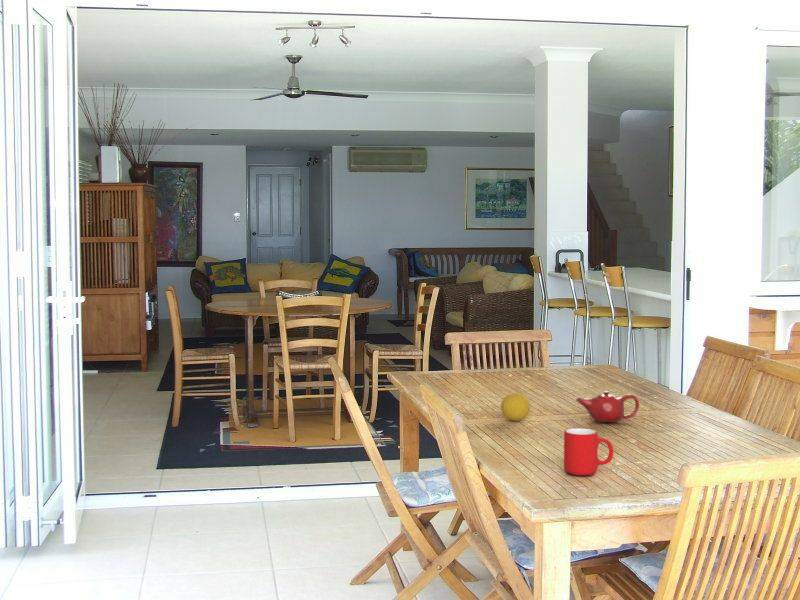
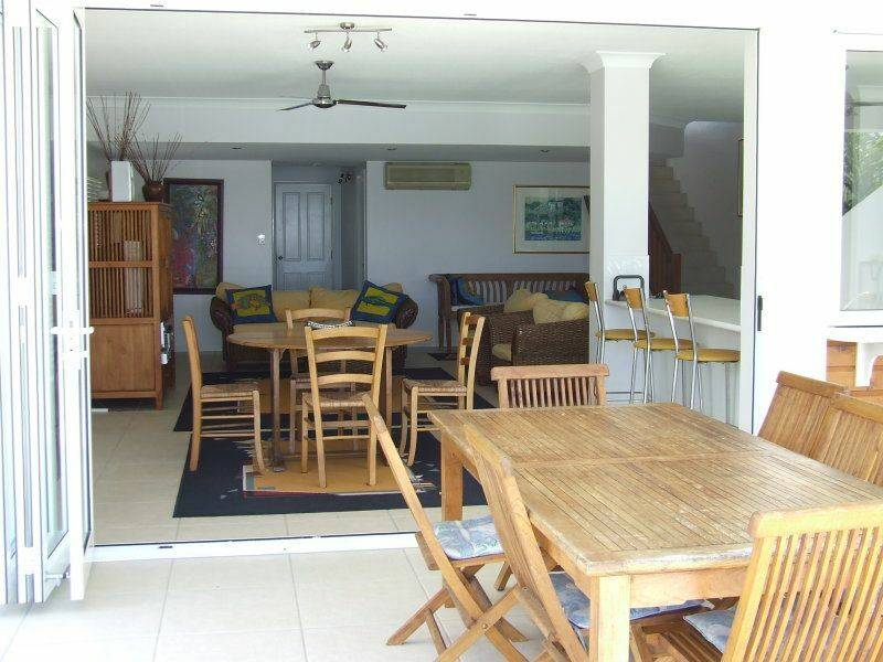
- cup [563,427,614,477]
- teapot [575,390,640,423]
- fruit [500,393,531,422]
